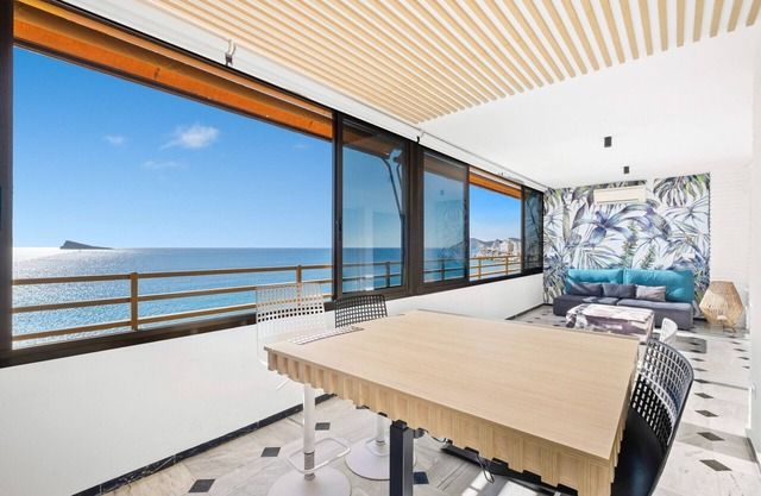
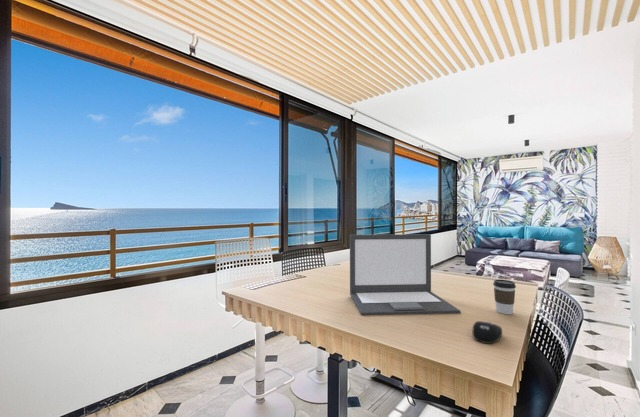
+ computer mouse [471,320,503,345]
+ laptop [349,233,462,316]
+ coffee cup [492,279,517,315]
